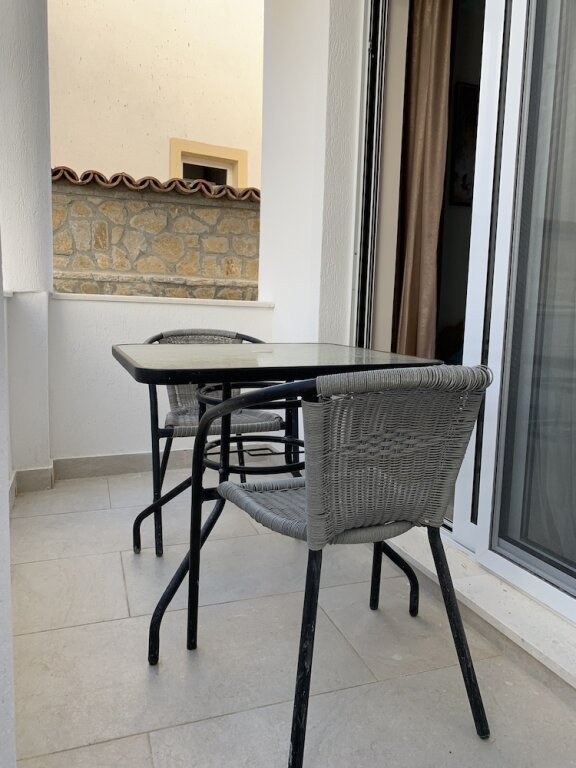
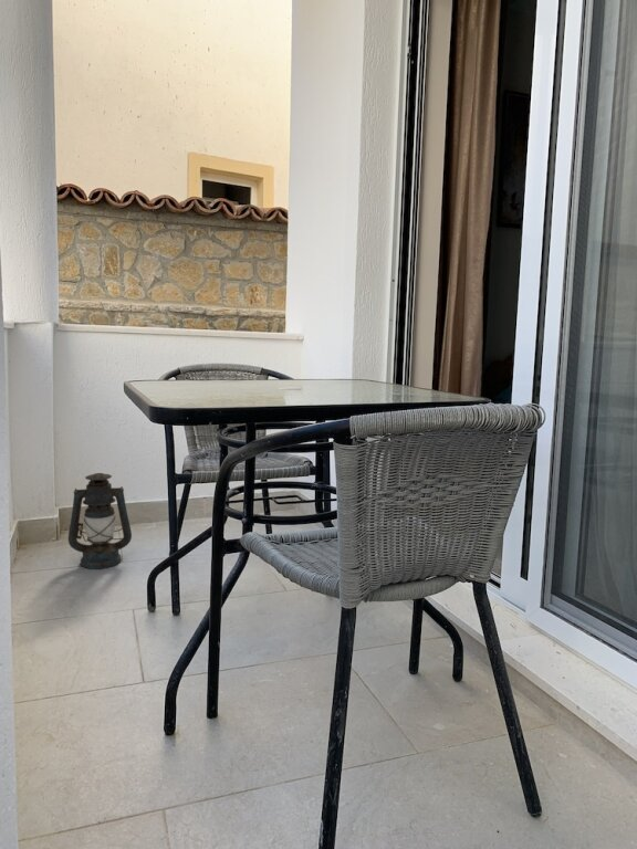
+ lantern [67,472,133,570]
